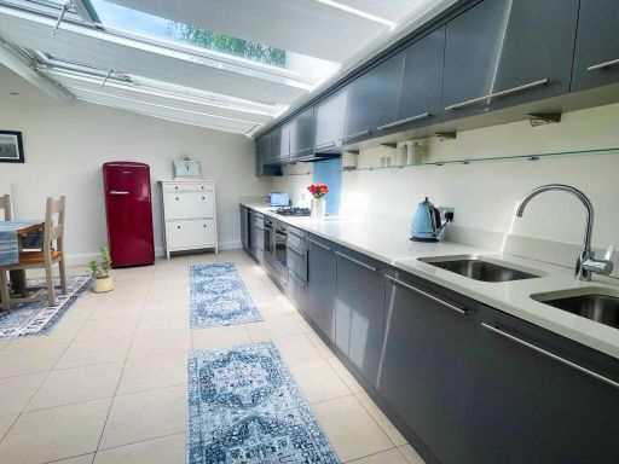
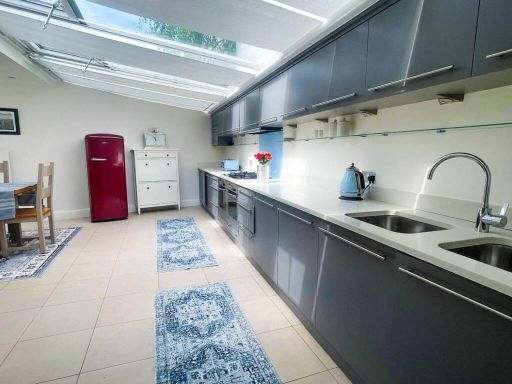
- potted plant [85,246,115,294]
